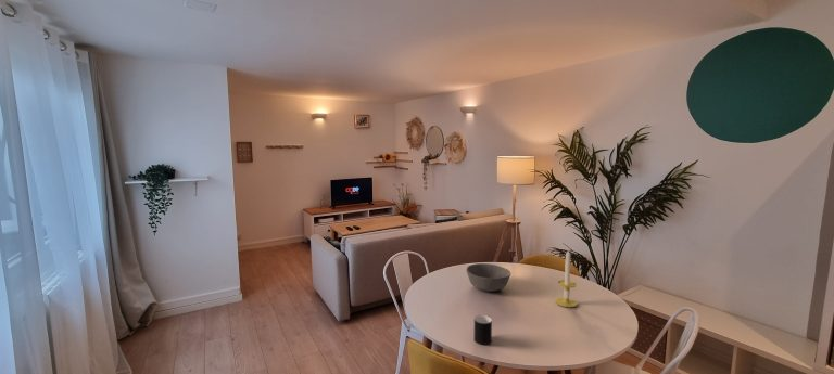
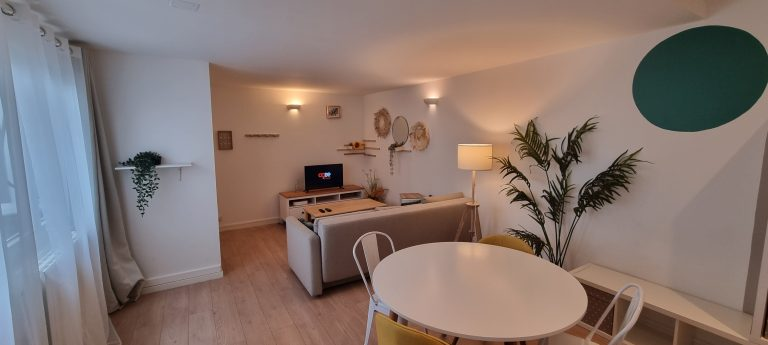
- candle [554,248,579,308]
- bowl [465,262,513,293]
- cup [473,314,493,346]
